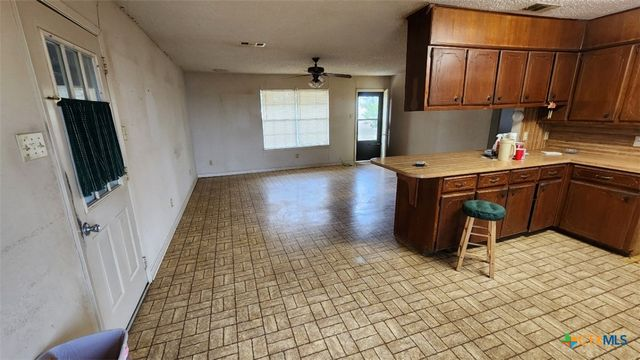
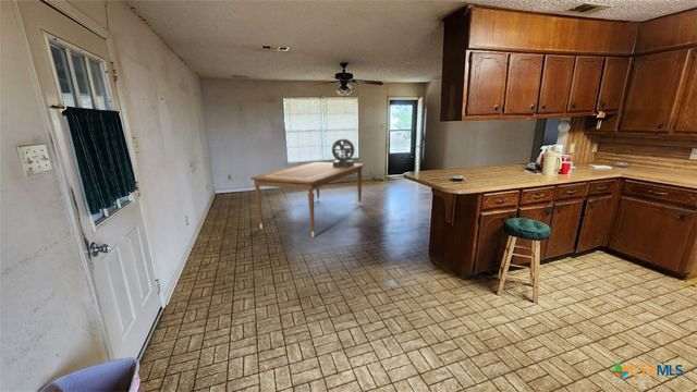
+ dining table [249,161,366,237]
+ shelf unit [331,138,355,167]
